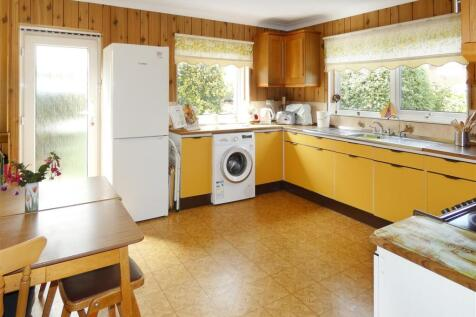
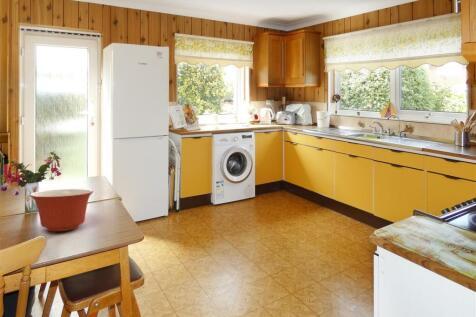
+ mixing bowl [29,188,94,232]
